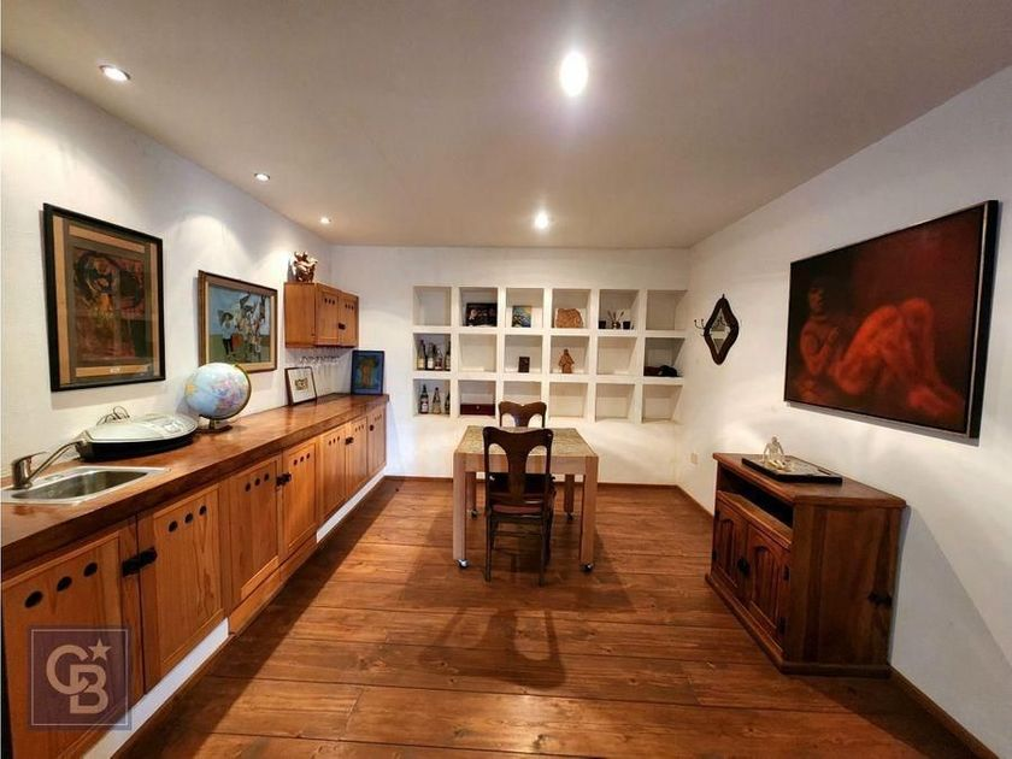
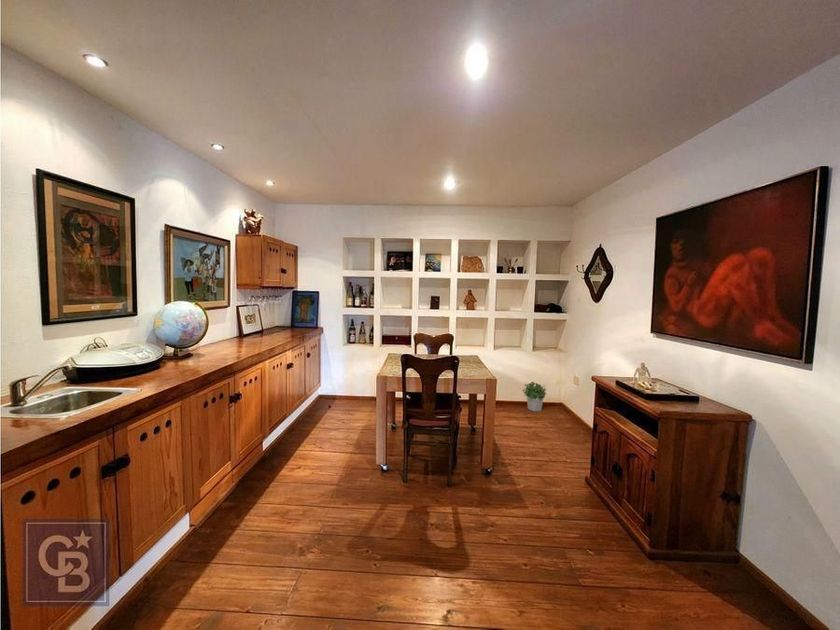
+ potted plant [522,380,548,412]
